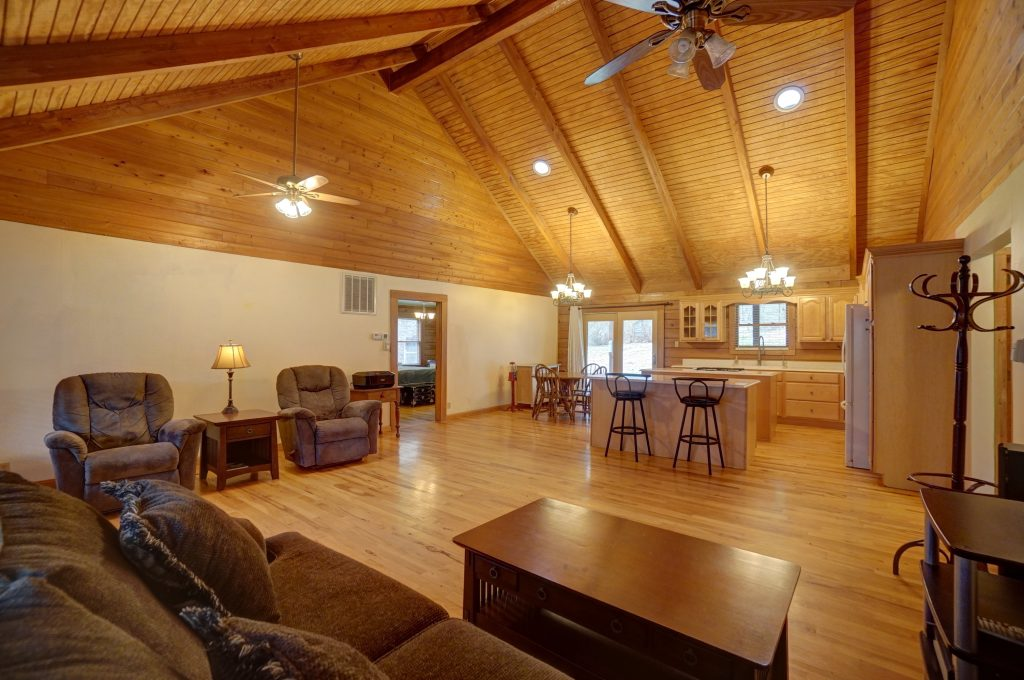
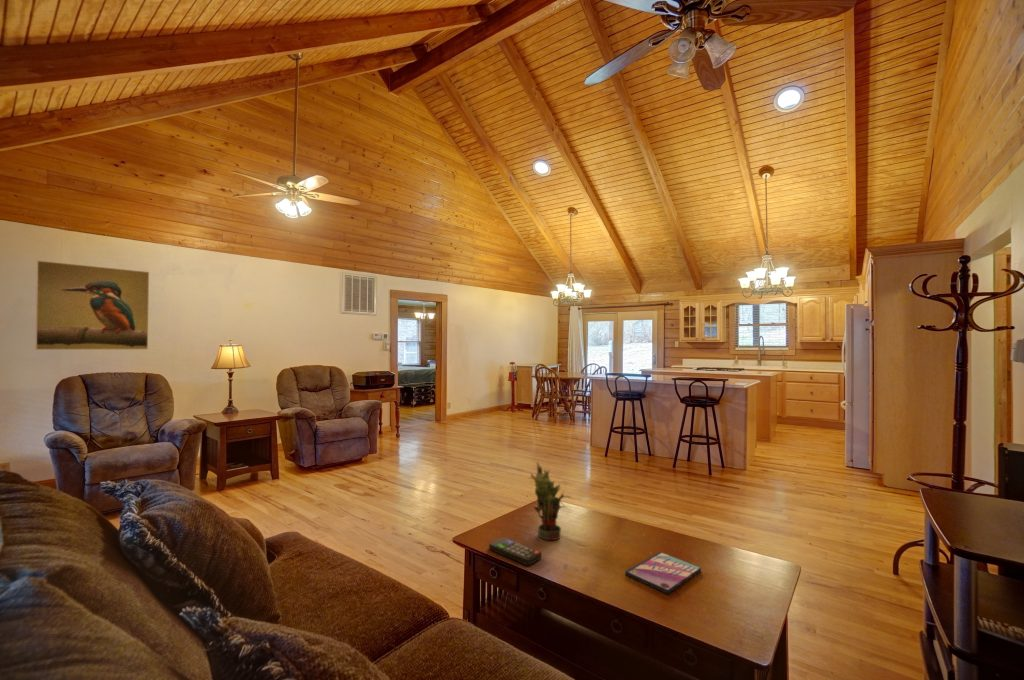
+ potted plant [530,461,573,541]
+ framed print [34,260,150,351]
+ video game case [624,551,702,595]
+ remote control [488,536,542,566]
